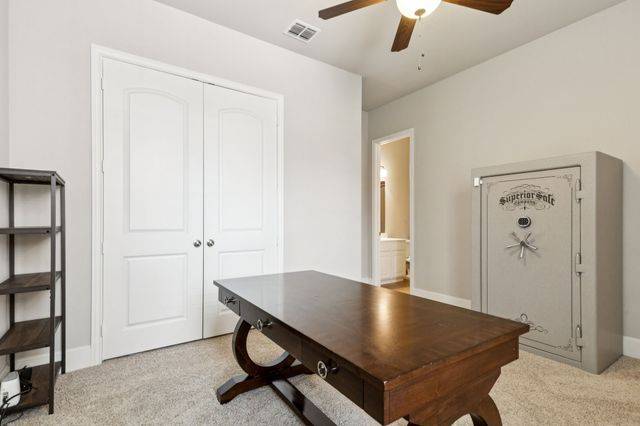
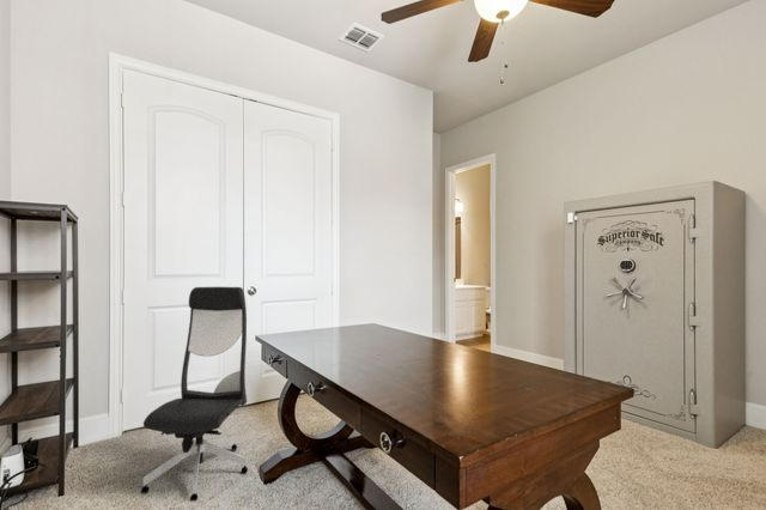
+ office chair [140,286,249,502]
